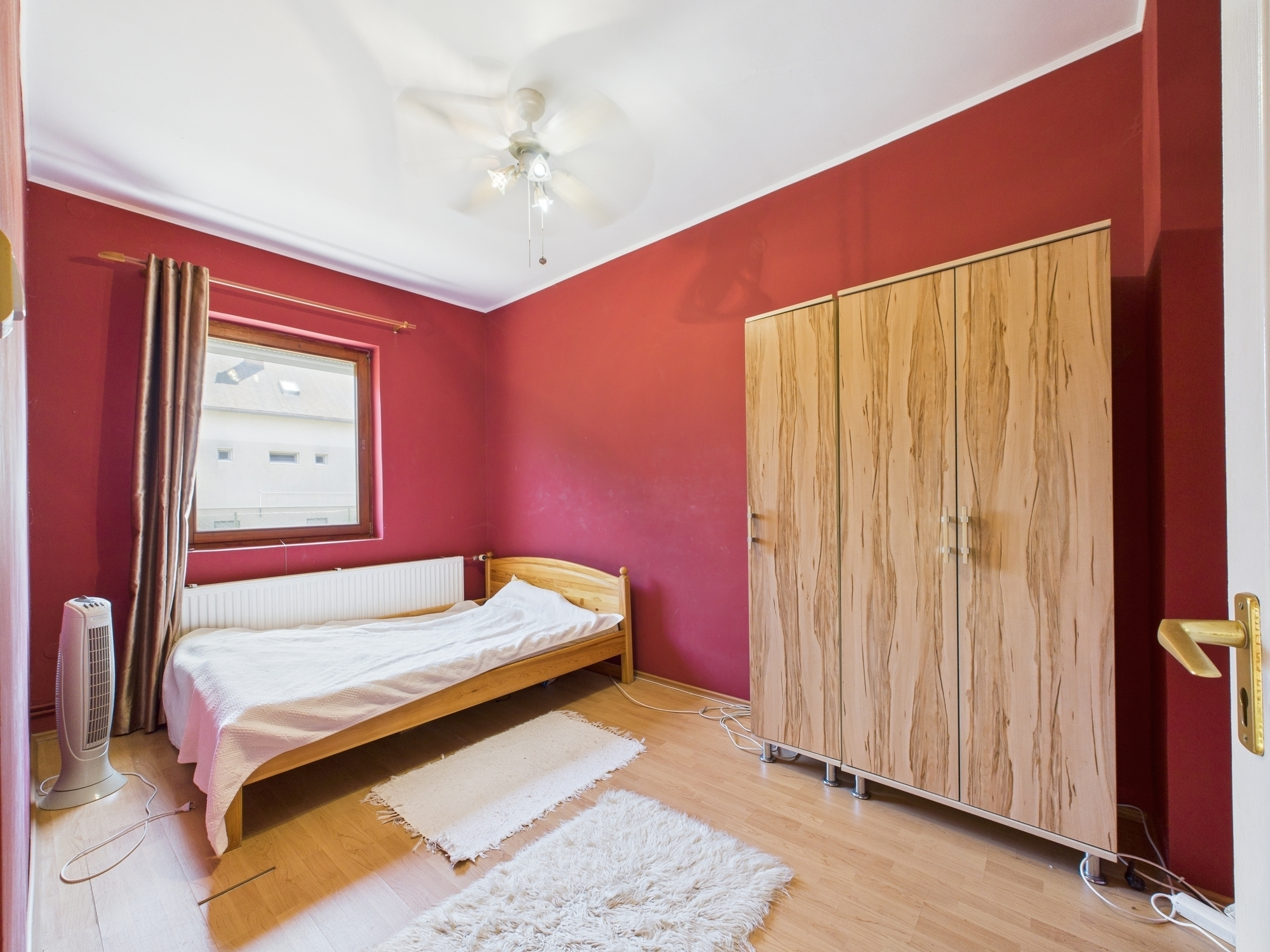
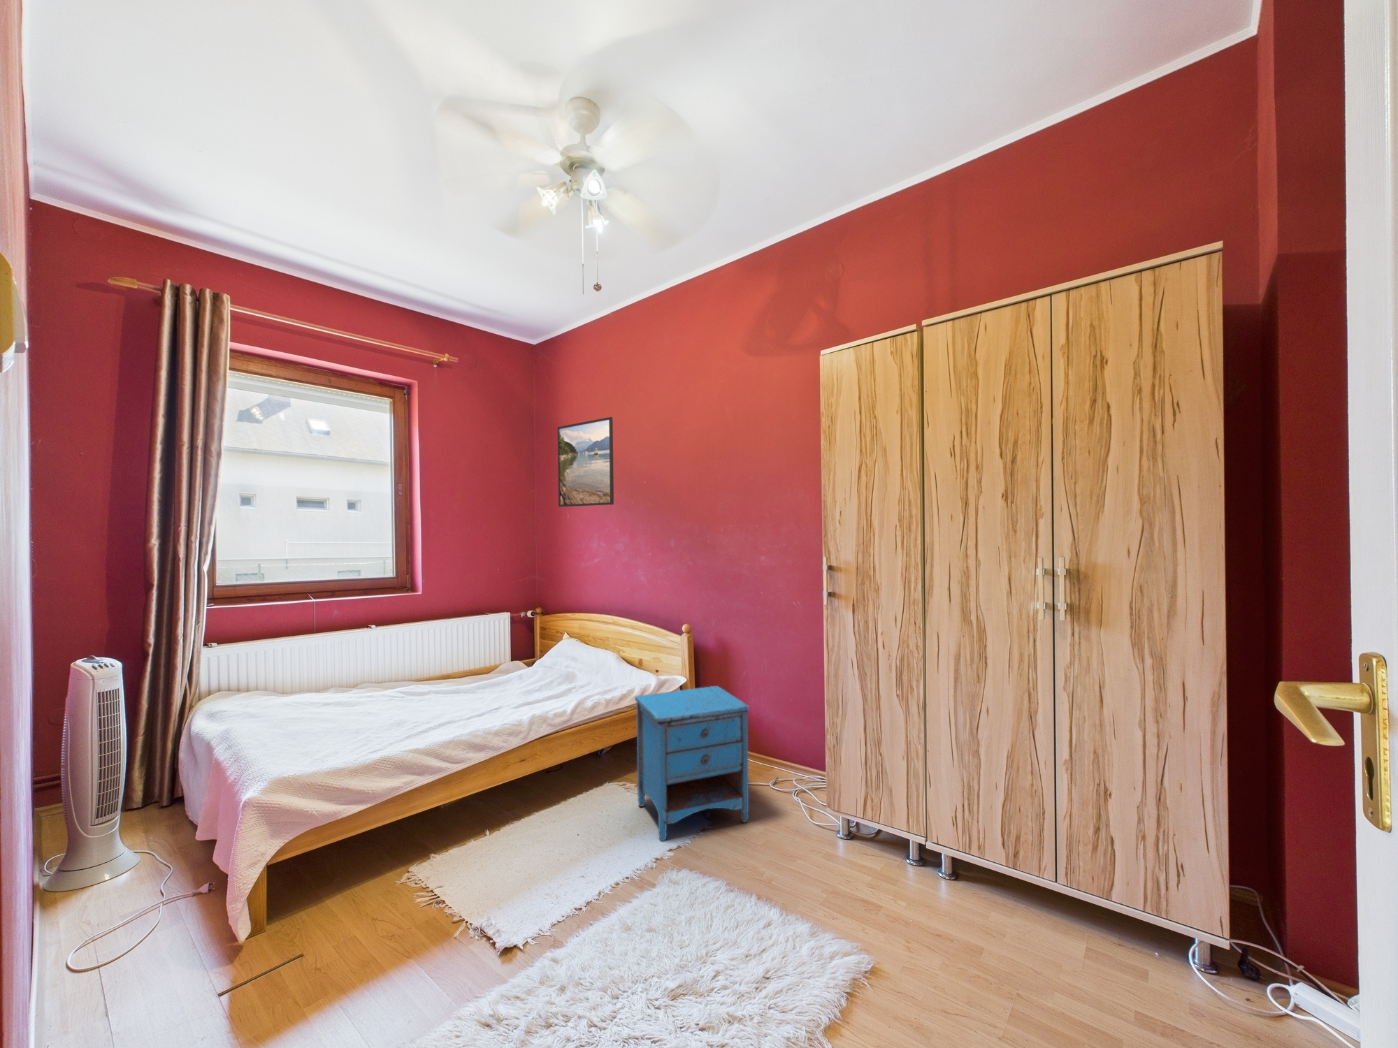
+ nightstand [634,686,750,842]
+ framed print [557,416,614,507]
